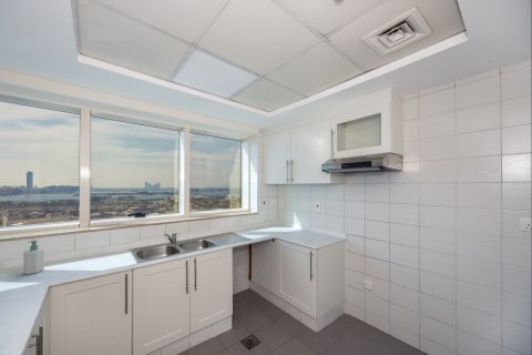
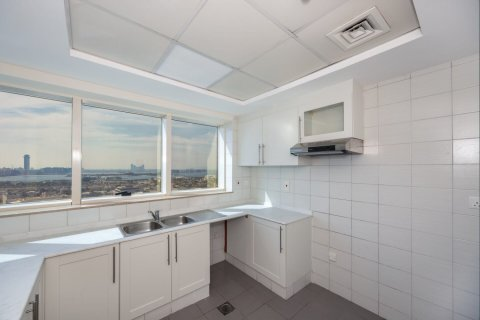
- soap bottle [22,240,45,276]
